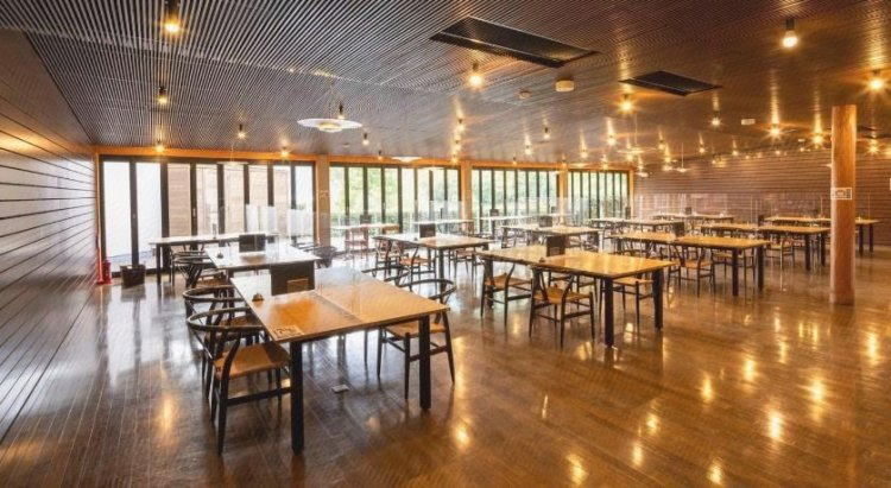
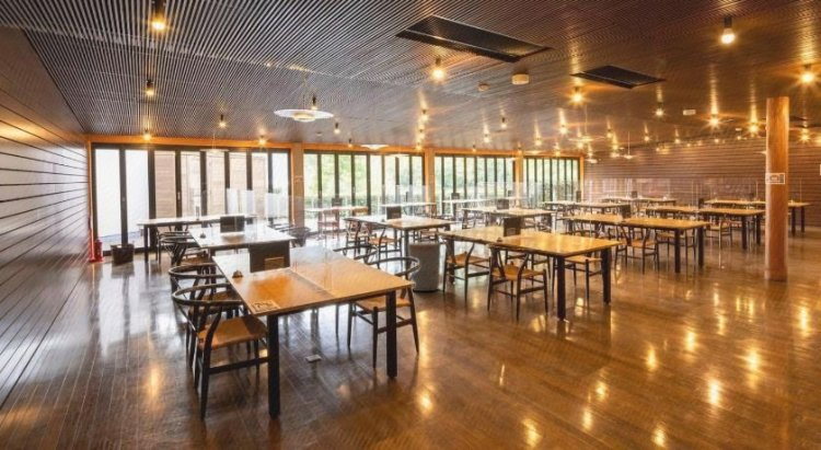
+ trash can [406,238,442,292]
